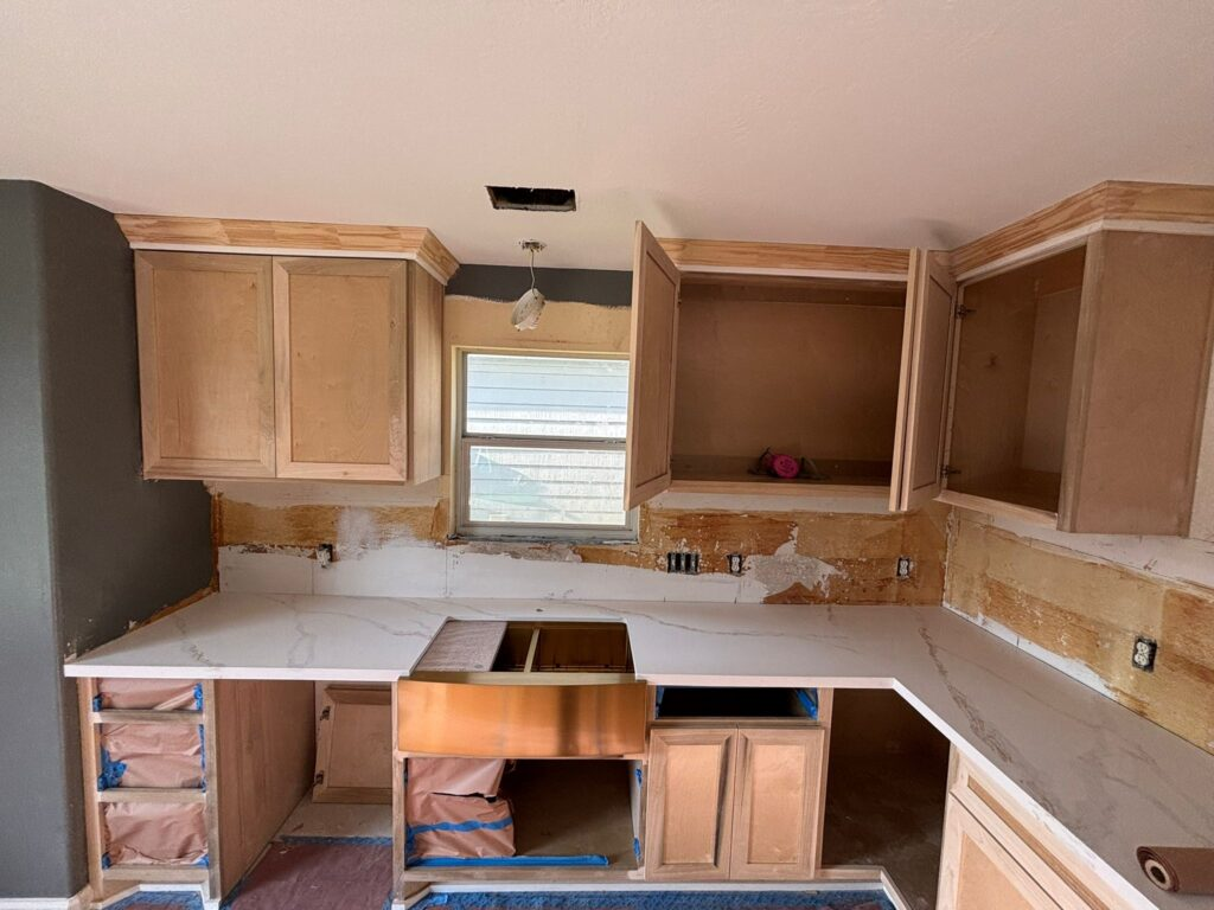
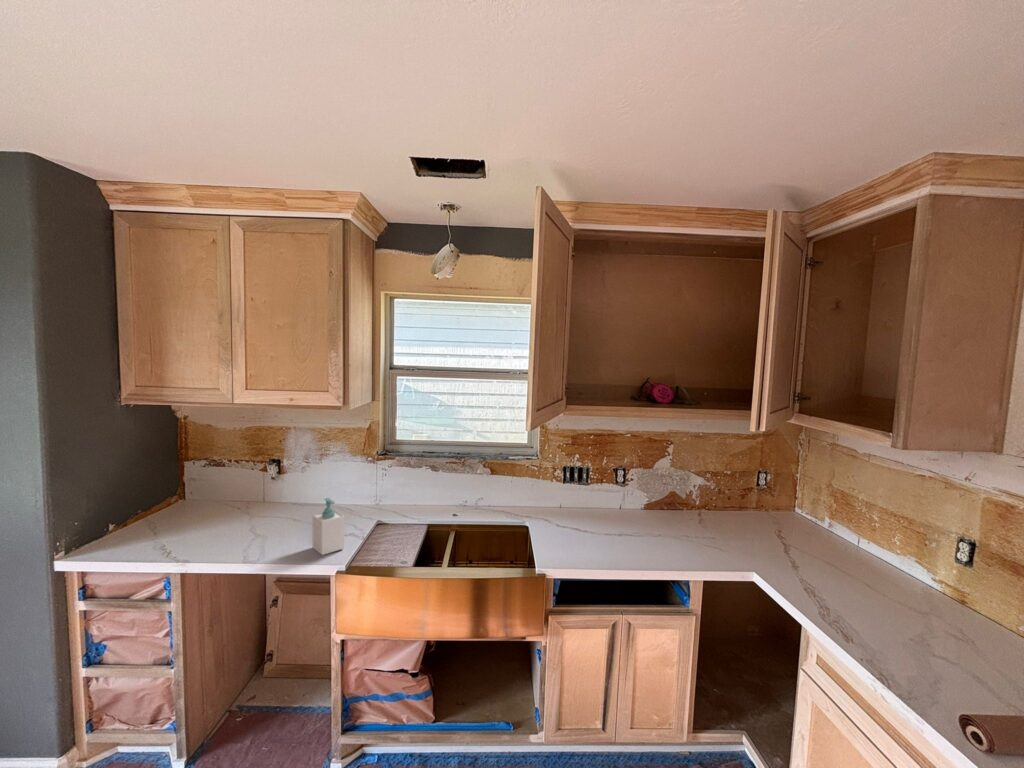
+ soap bottle [312,497,345,556]
